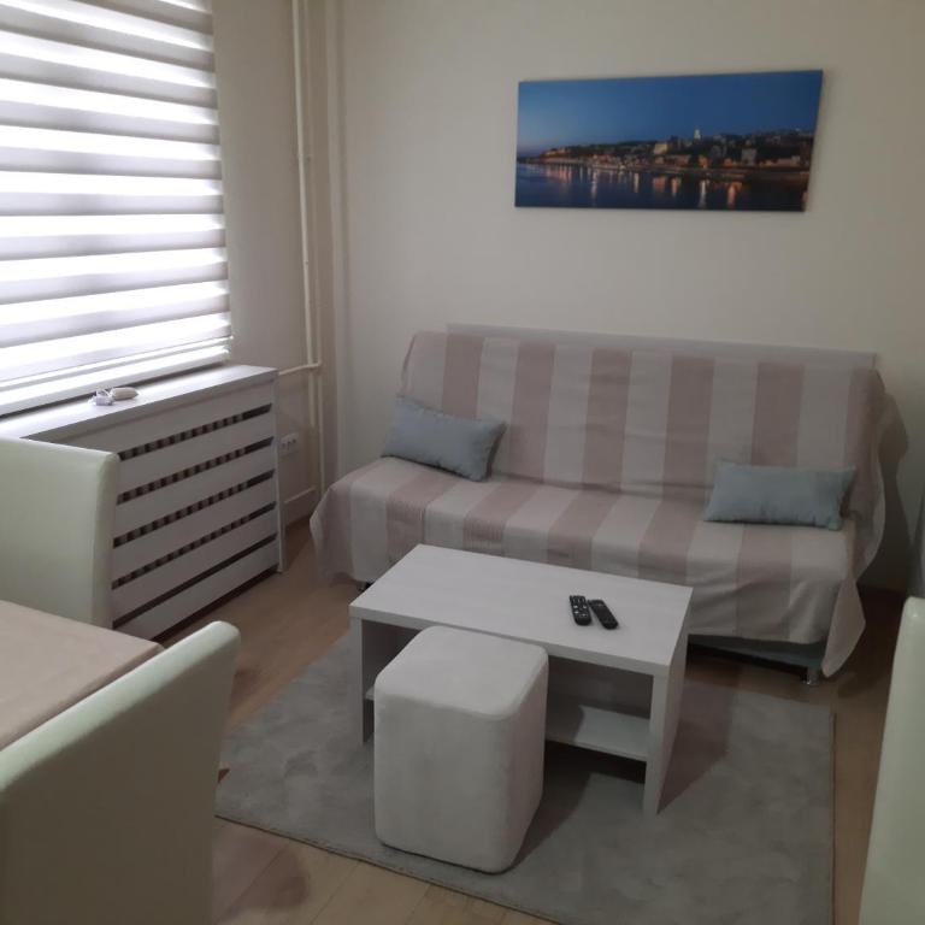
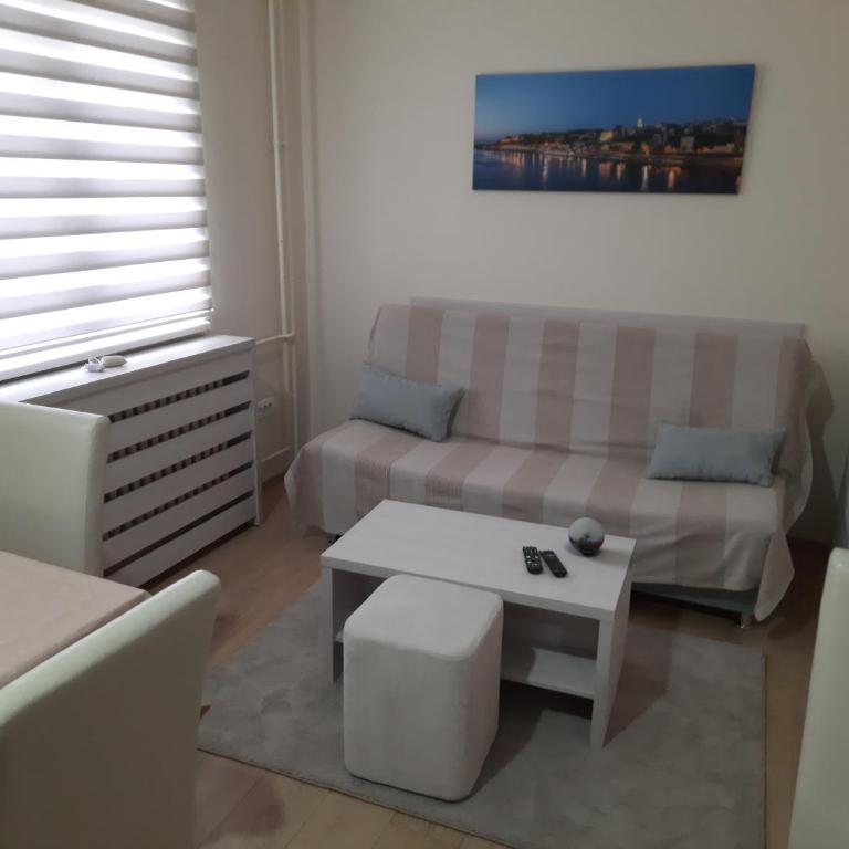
+ decorative orb [567,516,606,555]
